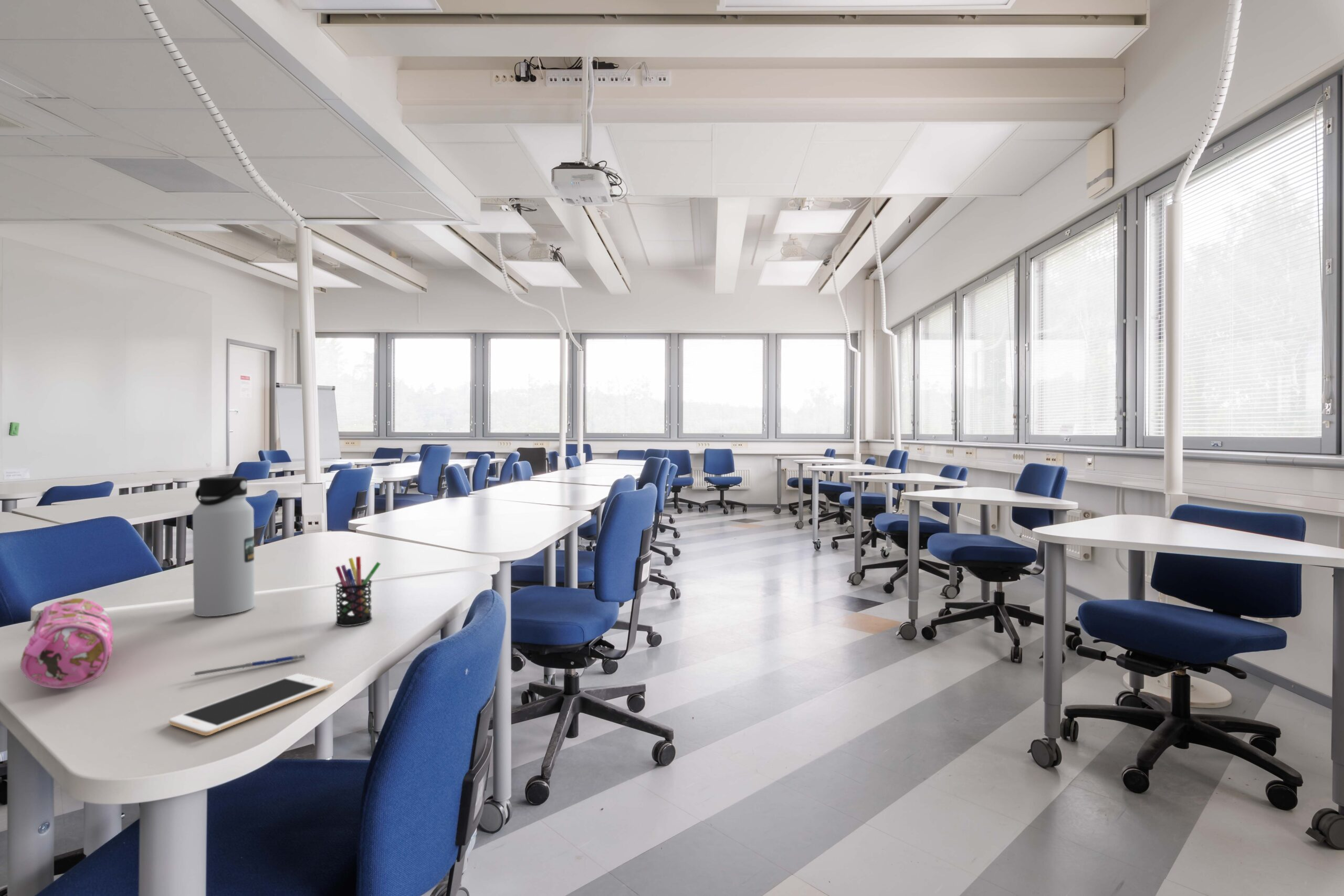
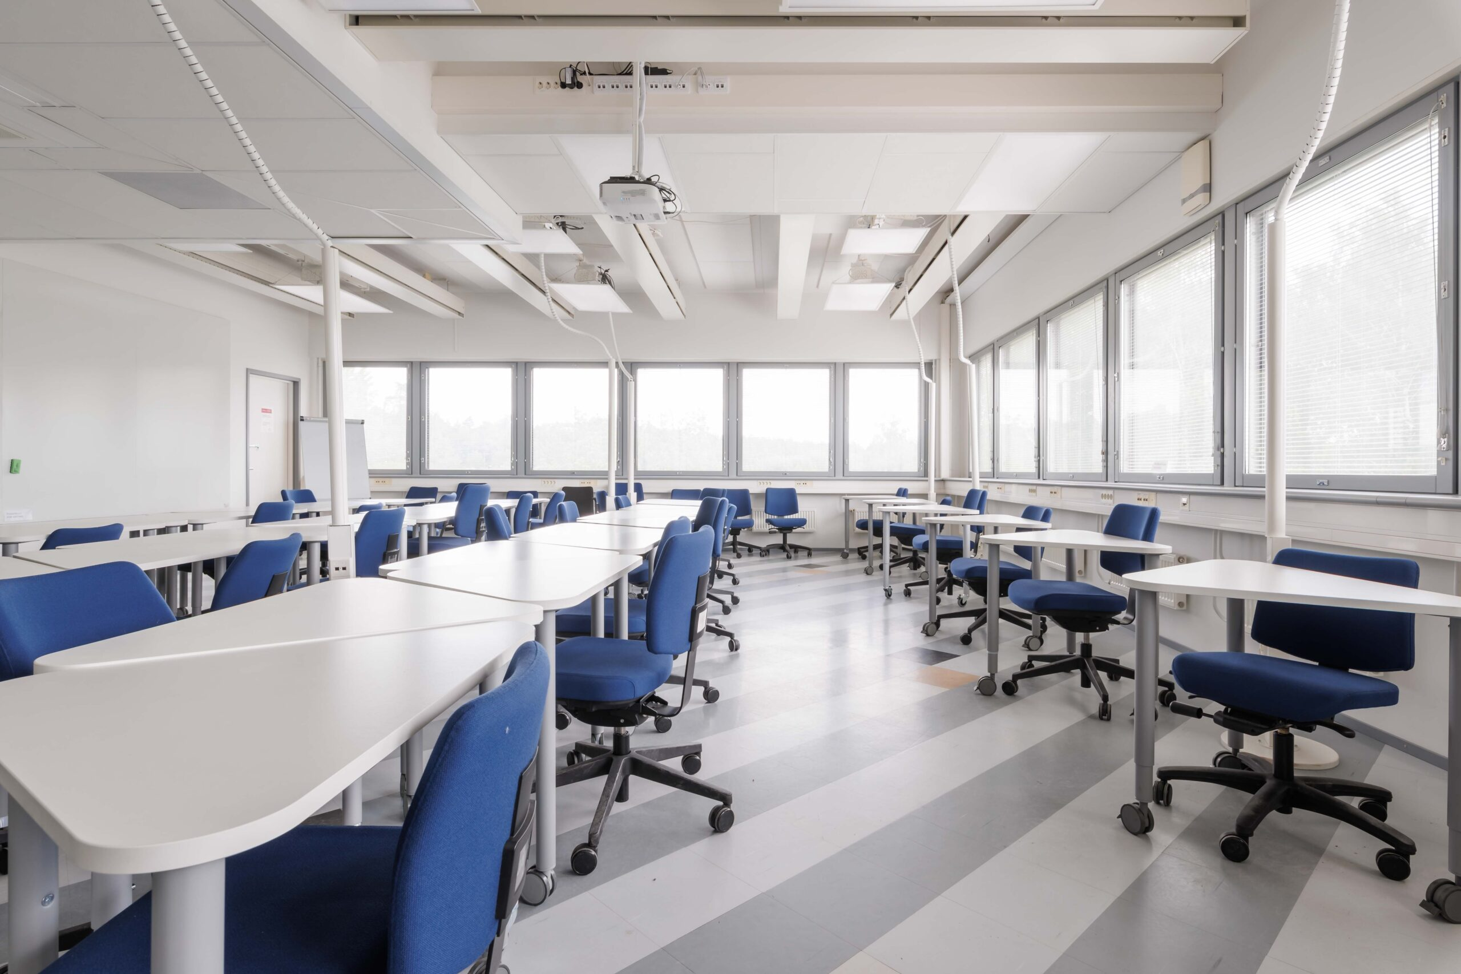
- pen holder [334,556,381,627]
- cell phone [169,673,333,736]
- pen [190,654,306,677]
- pencil case [20,598,114,689]
- water bottle [192,476,255,617]
